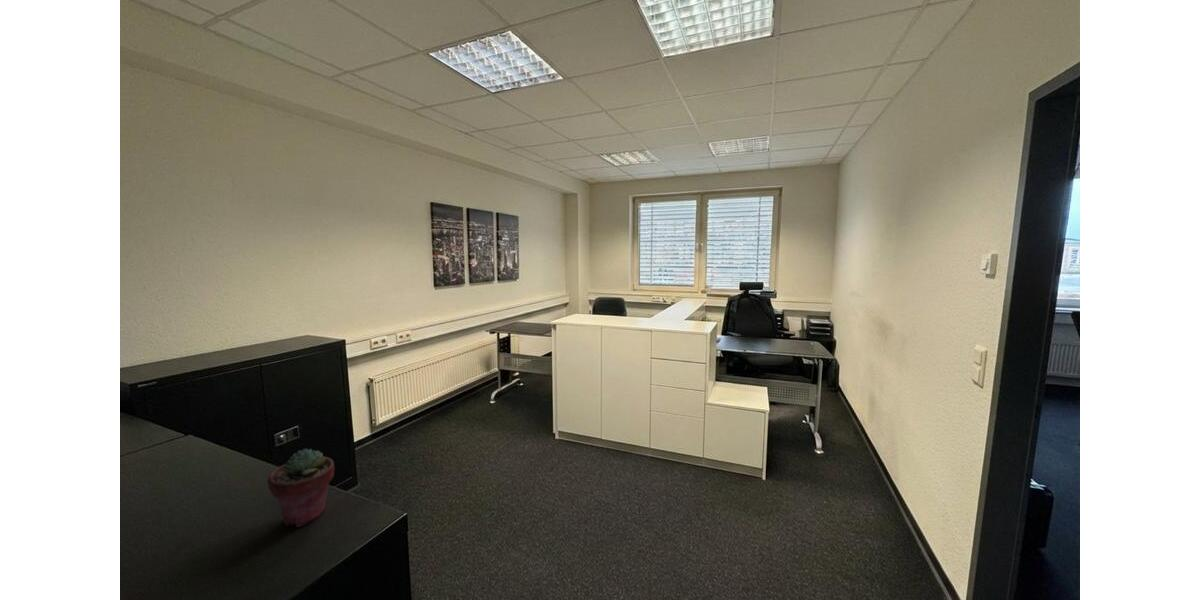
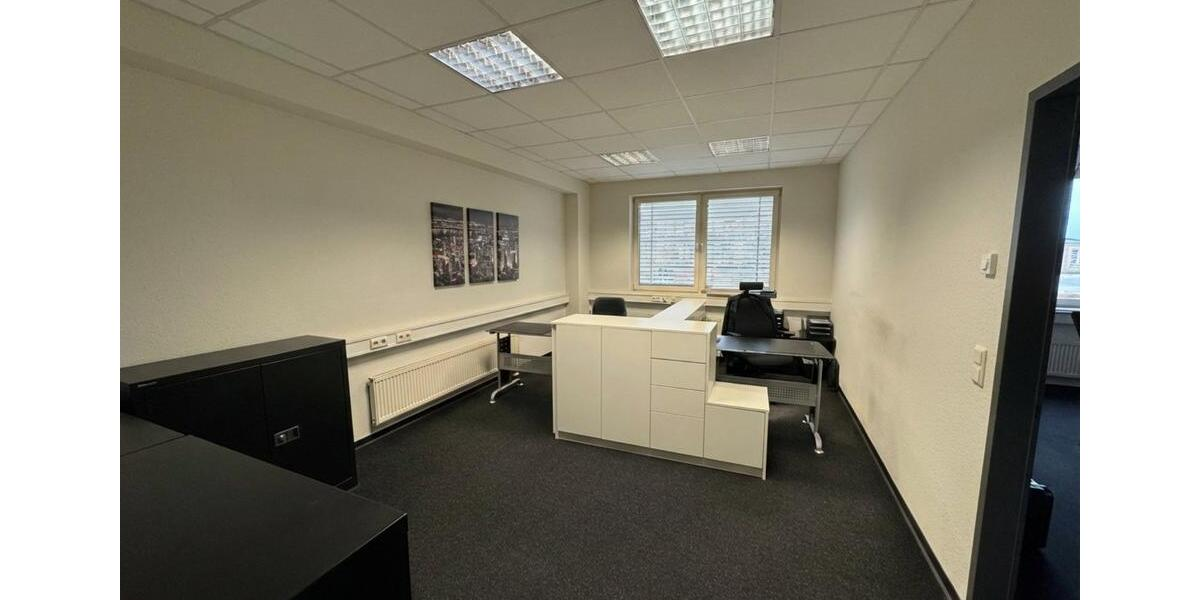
- potted succulent [266,448,336,528]
